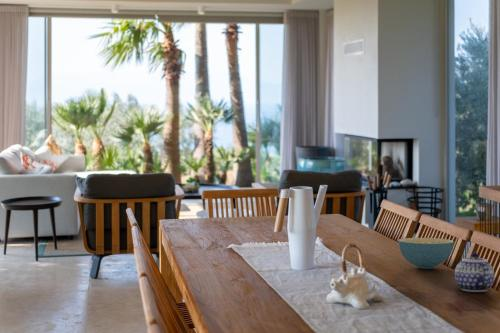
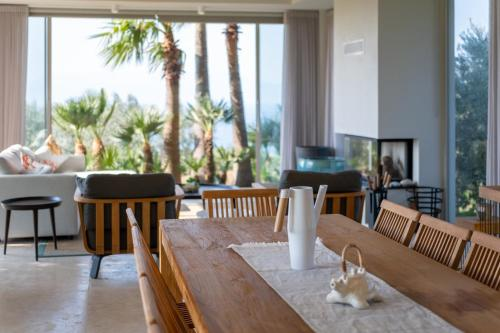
- teapot [454,252,495,293]
- cereal bowl [397,237,455,270]
